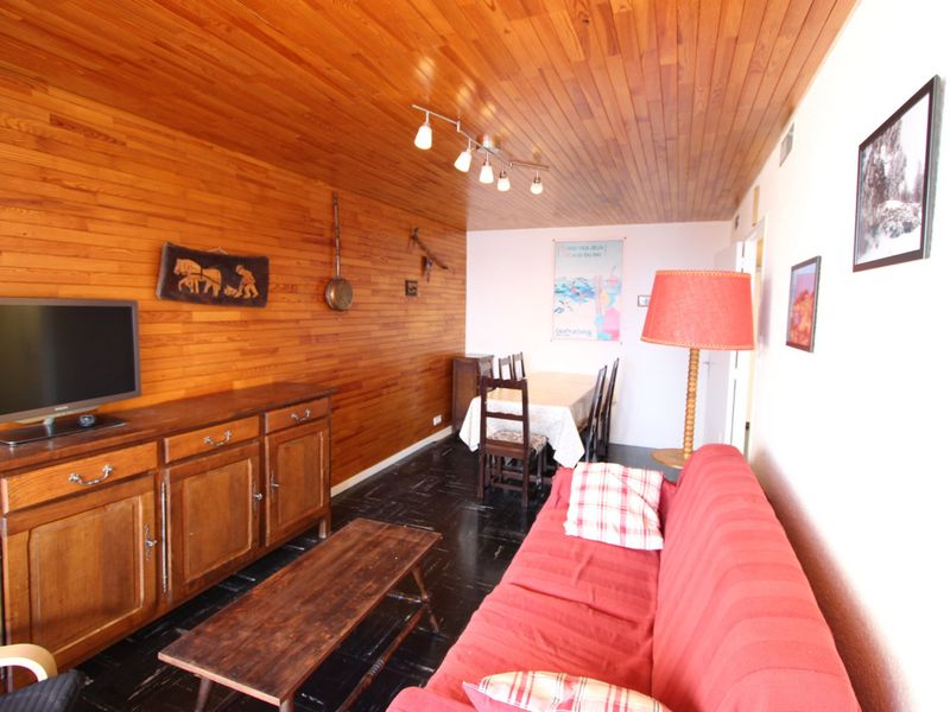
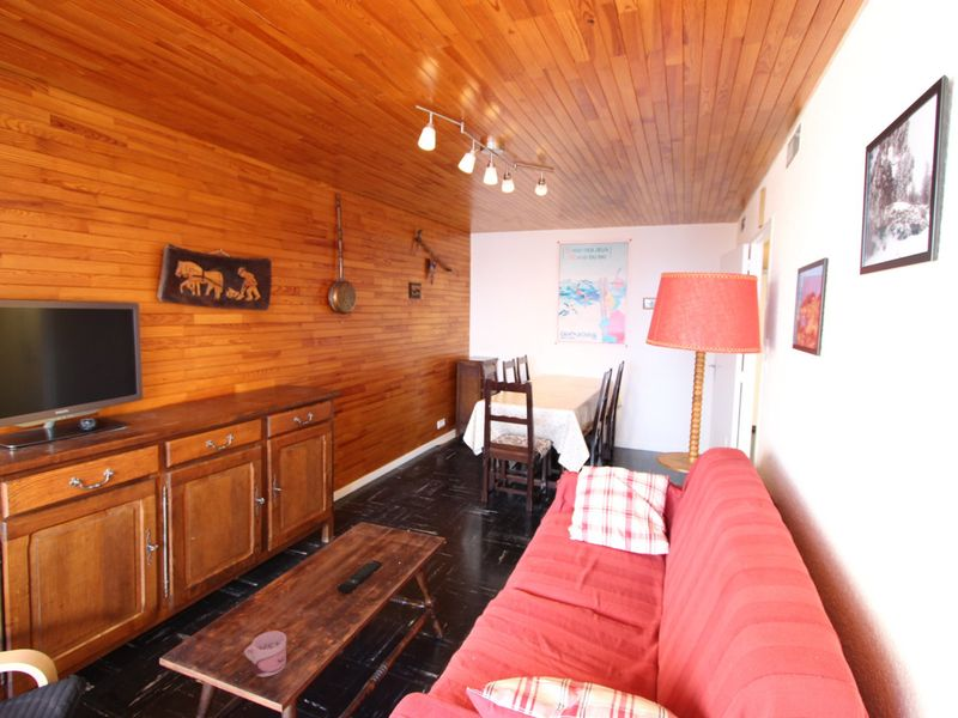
+ mug [243,629,287,679]
+ remote control [335,559,383,594]
